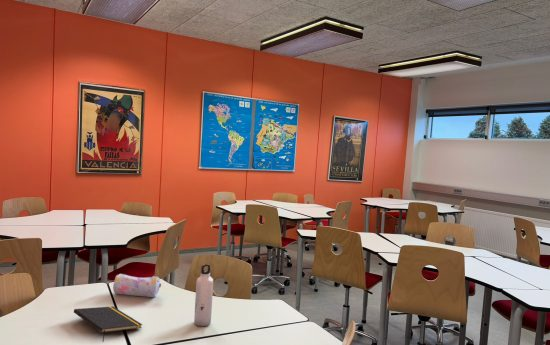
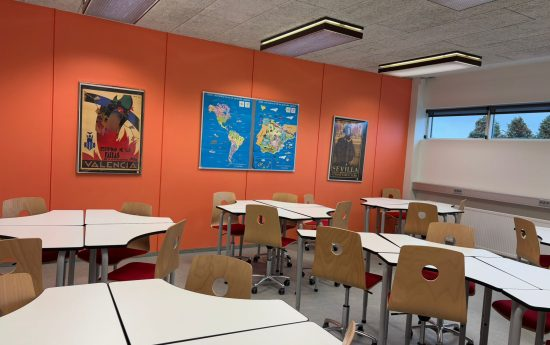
- notepad [73,305,143,343]
- water bottle [193,263,214,327]
- pencil case [112,273,162,298]
